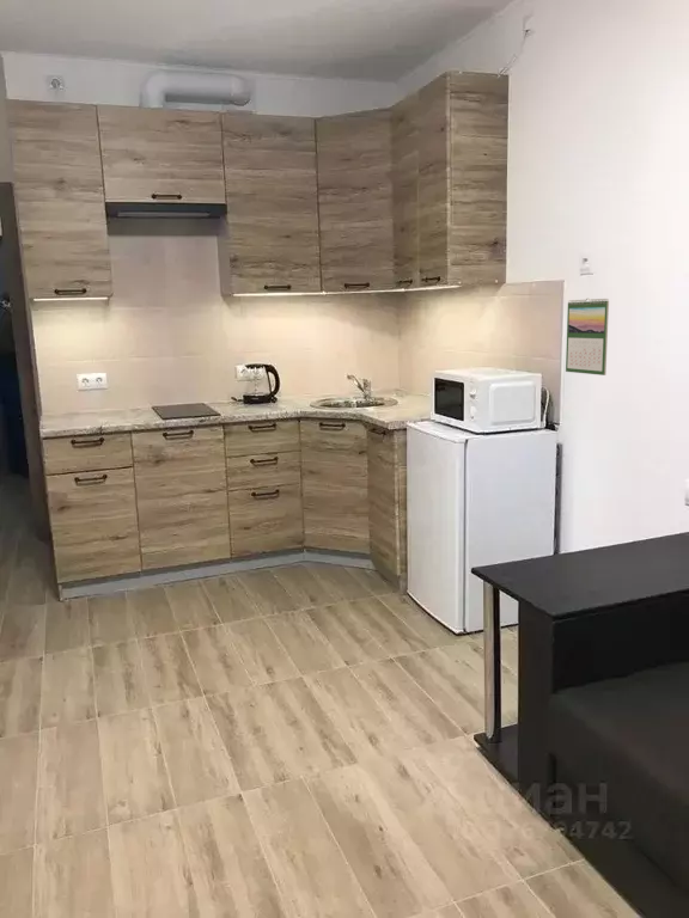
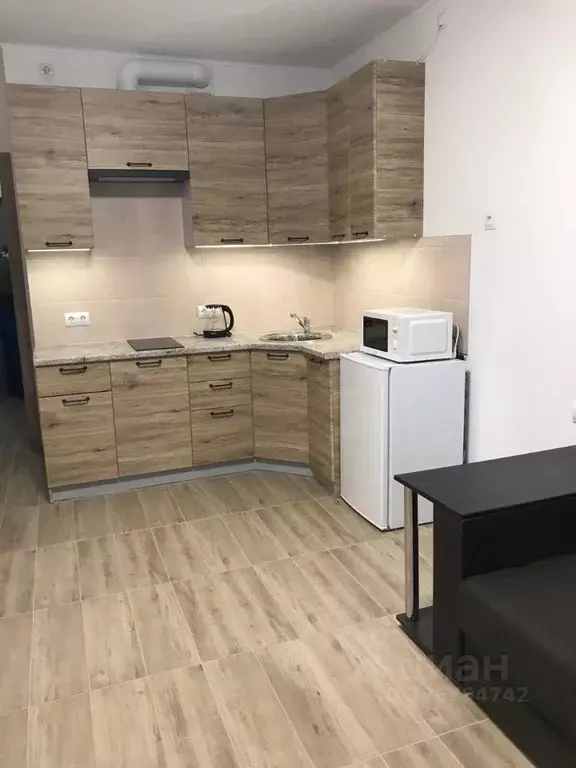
- calendar [565,298,610,377]
